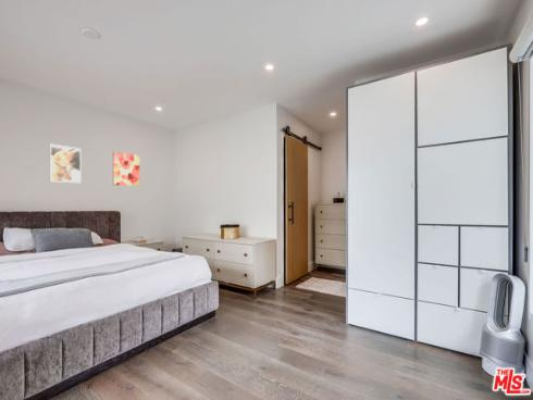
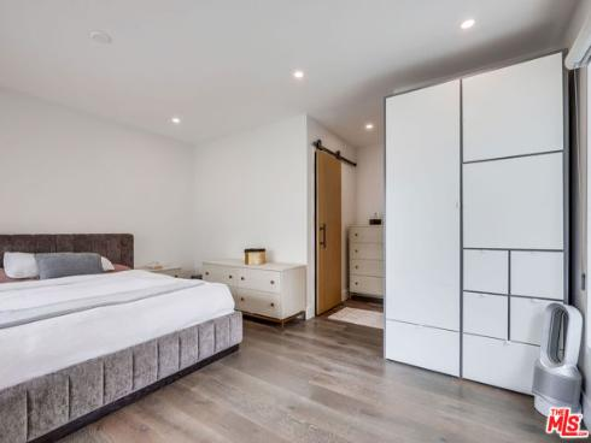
- wall art [112,151,140,187]
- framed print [49,143,82,184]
